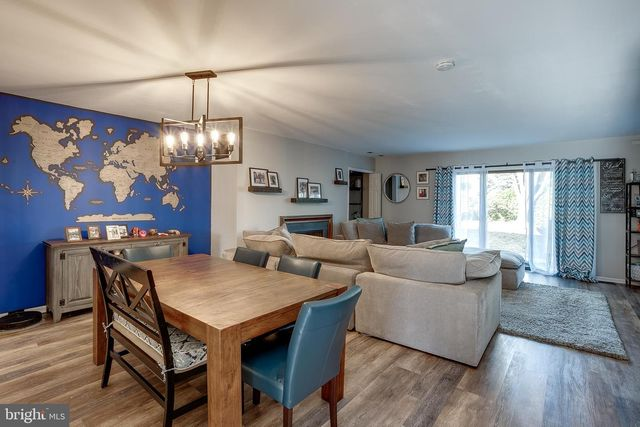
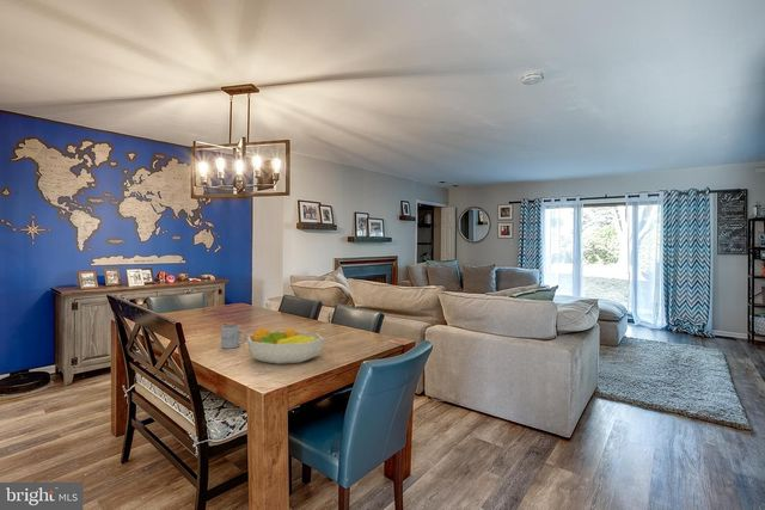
+ mug [220,324,247,350]
+ fruit bowl [246,326,325,365]
